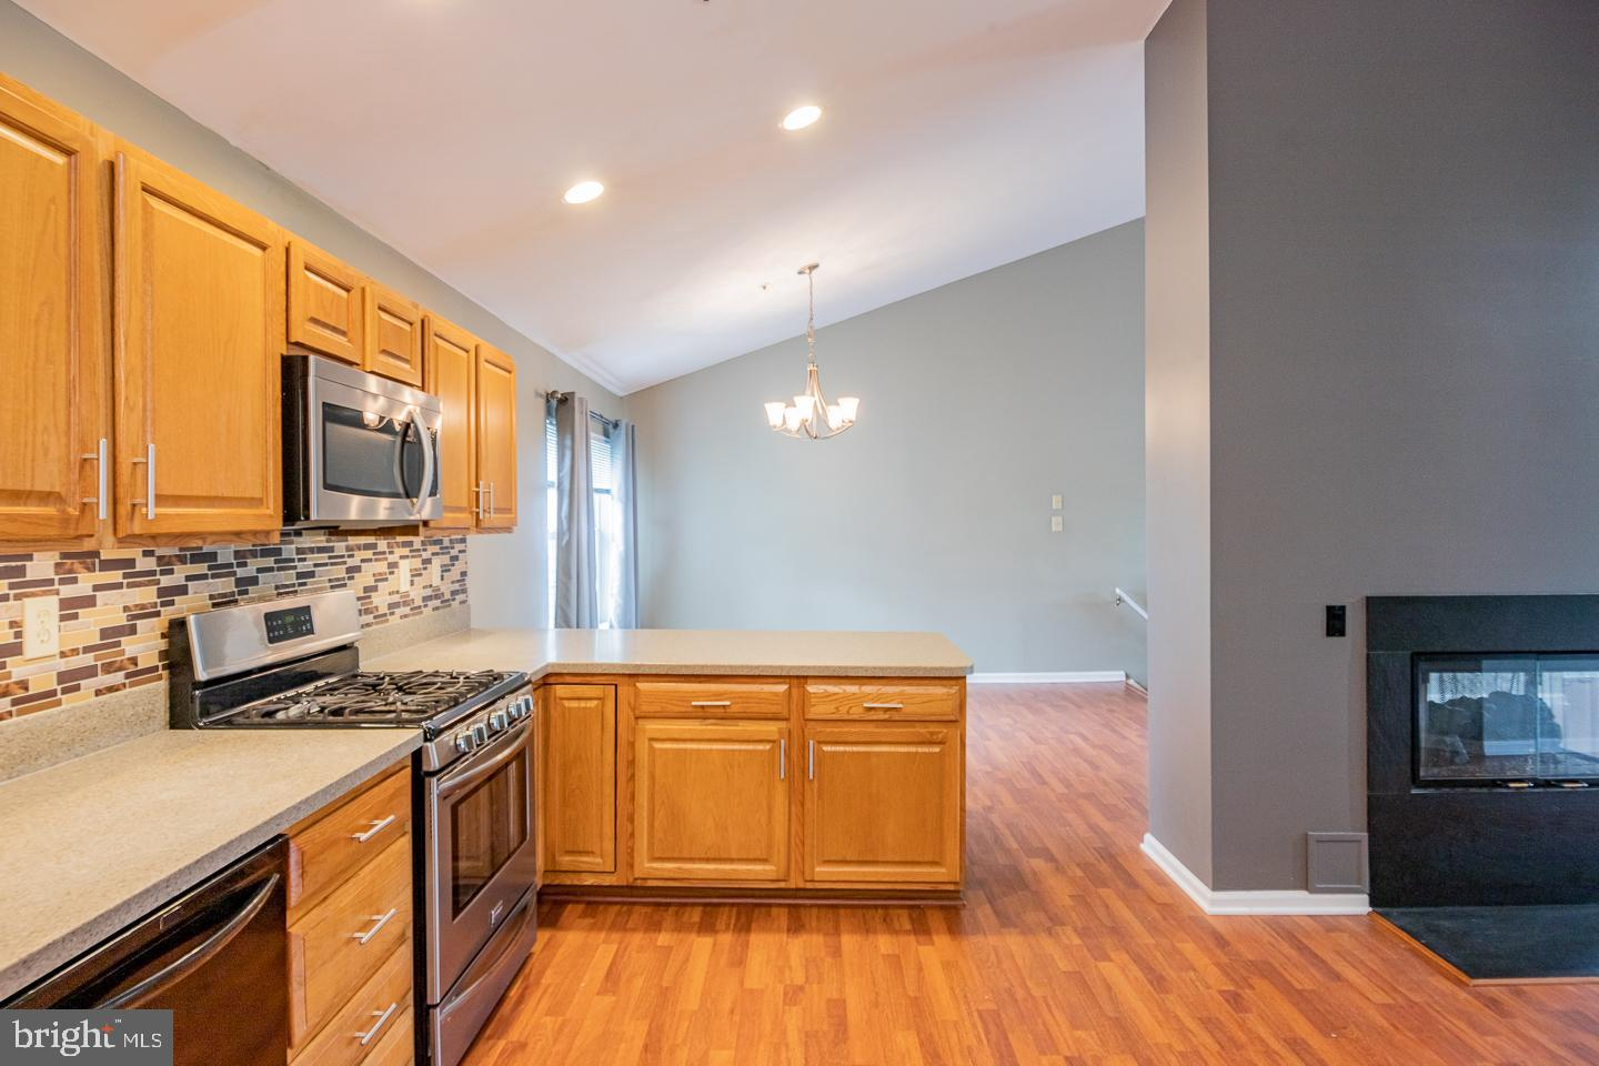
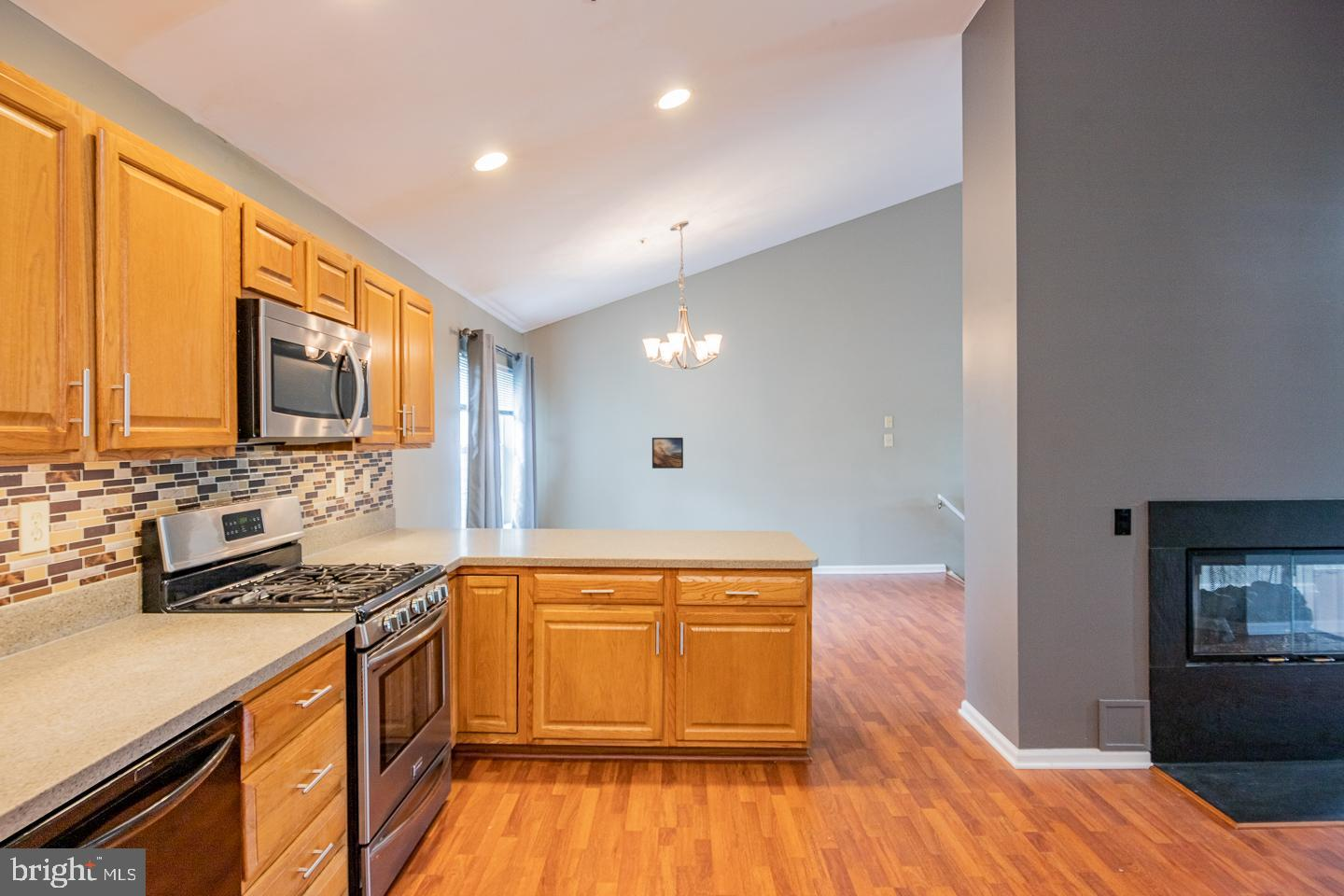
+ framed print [651,437,684,469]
